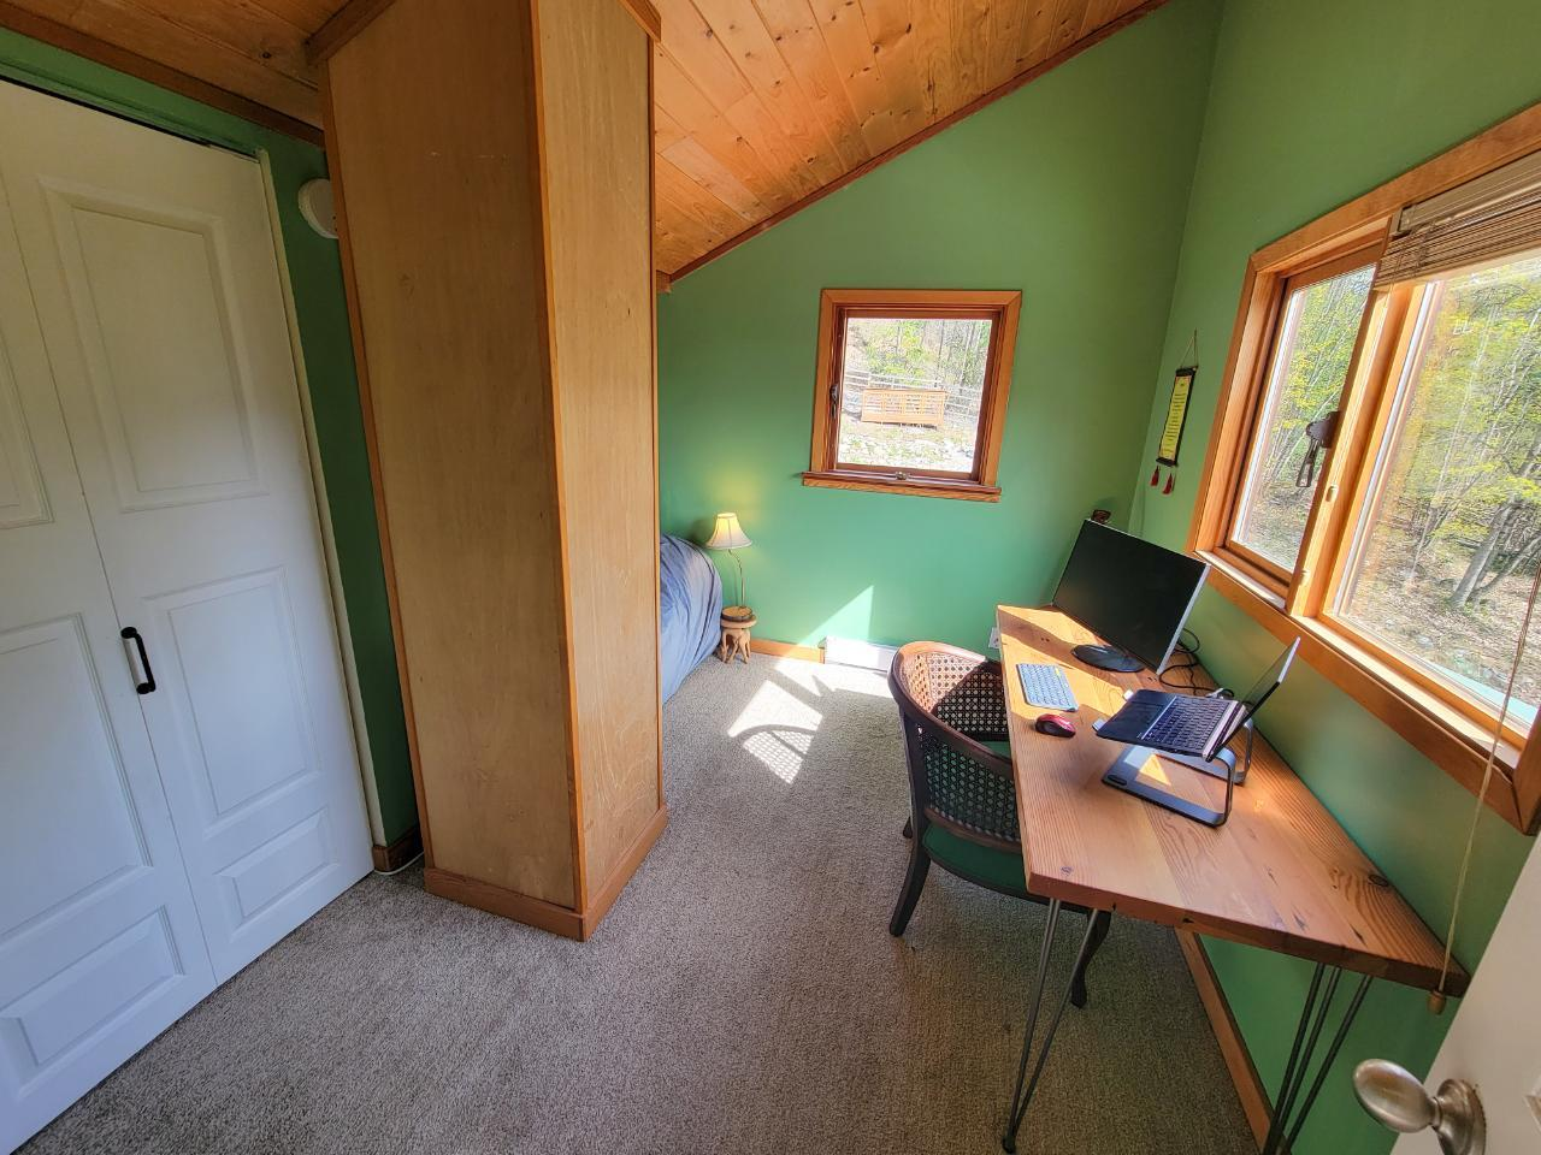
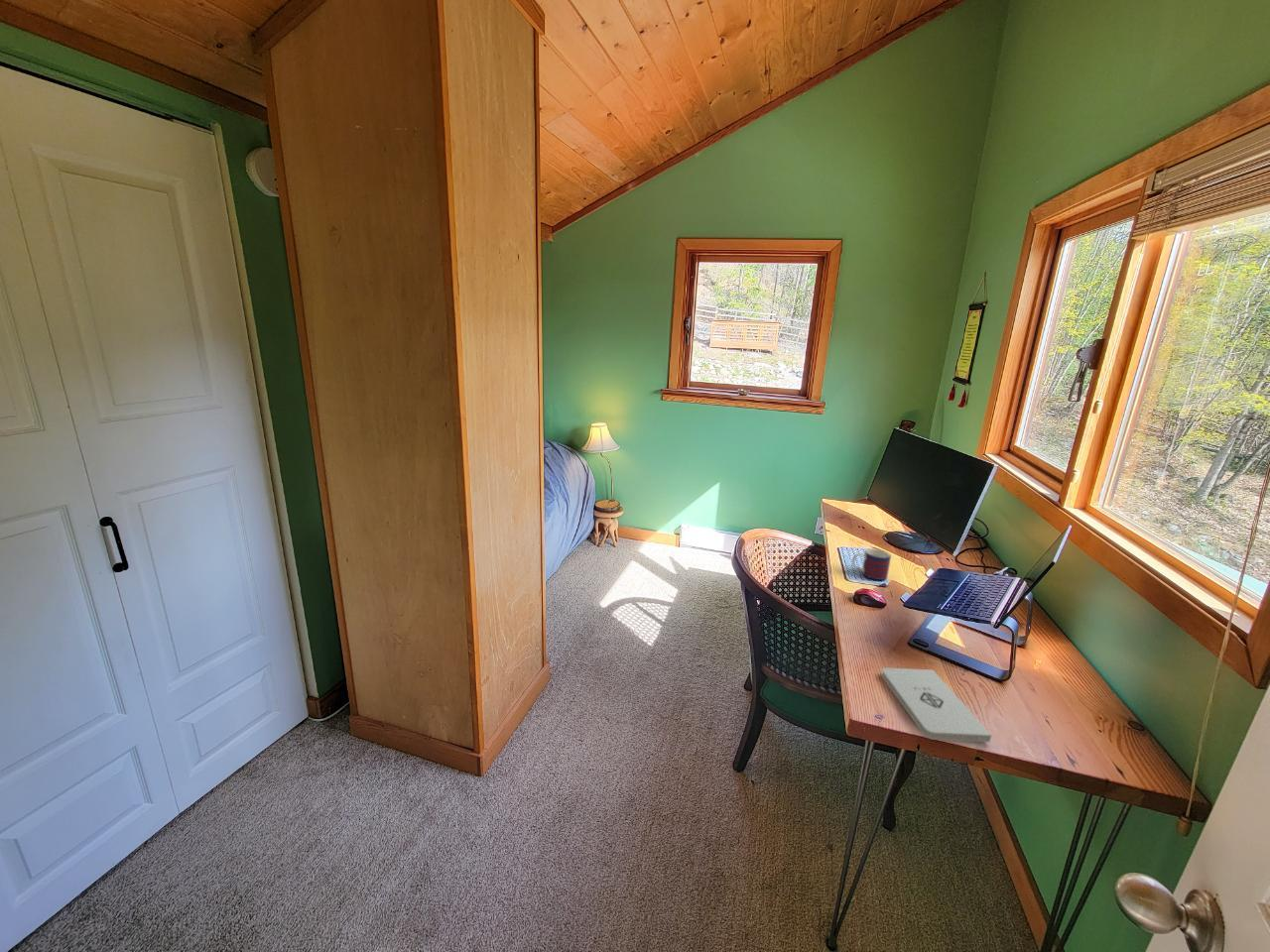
+ notepad [880,666,992,743]
+ mug [851,547,892,581]
